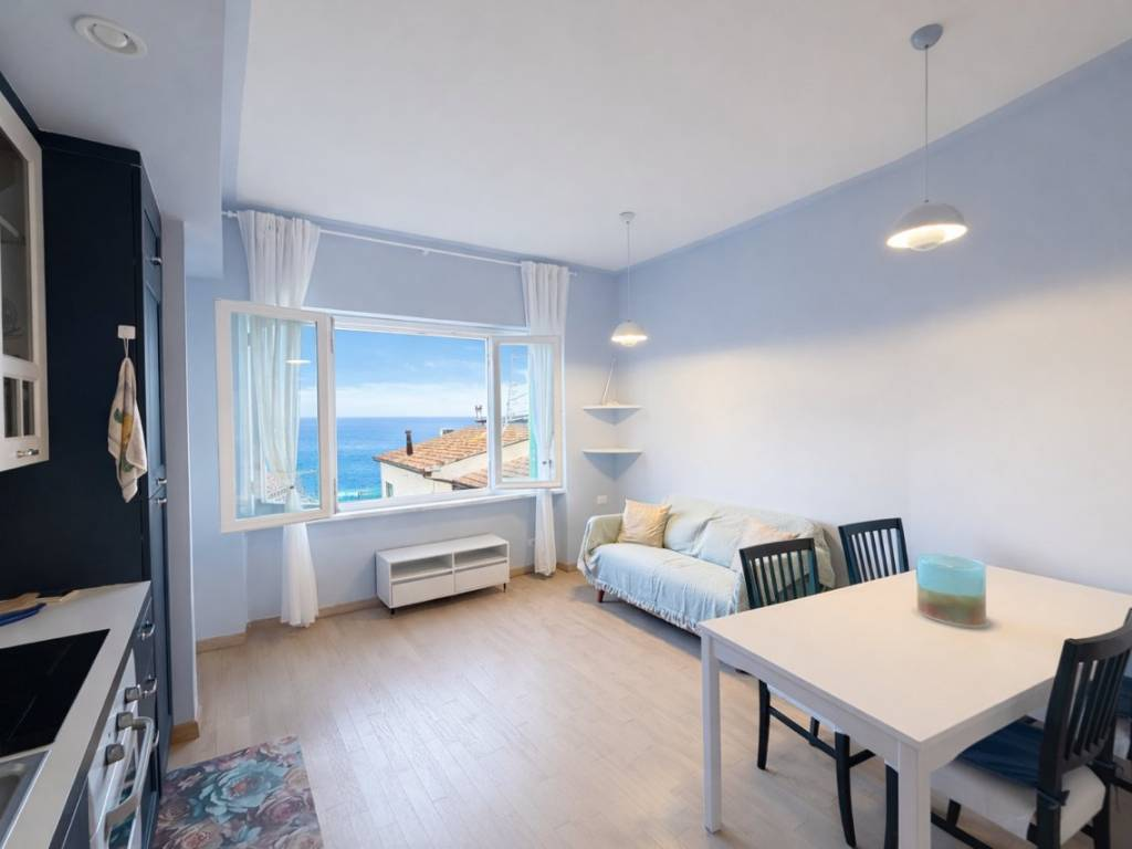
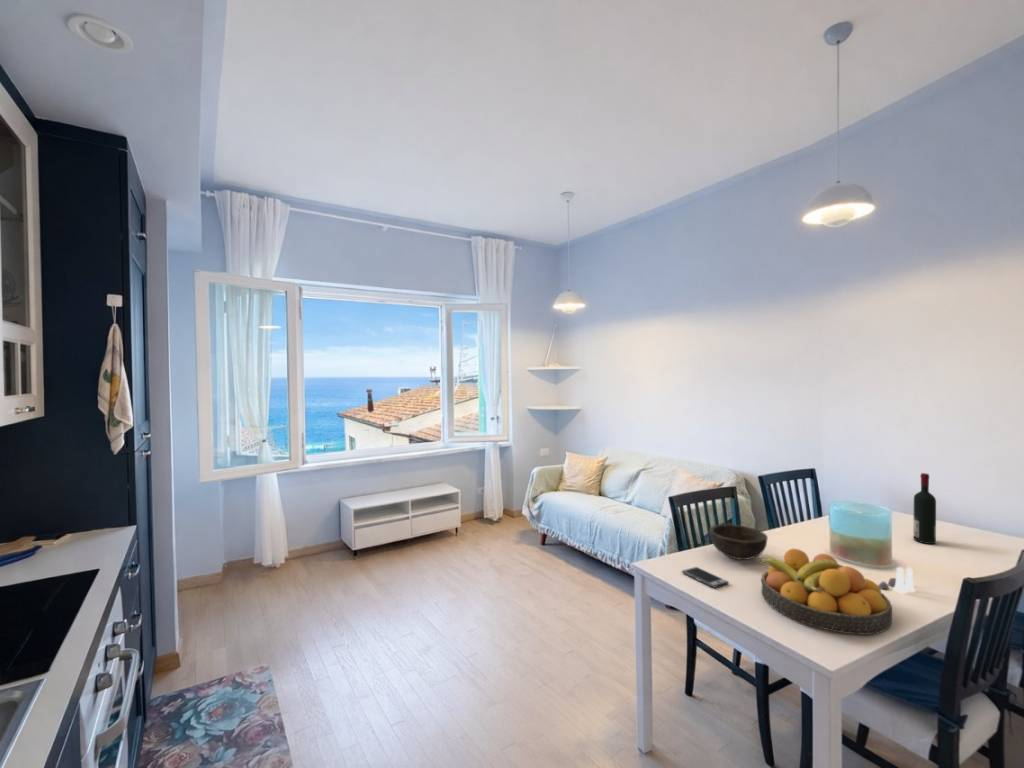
+ fruit bowl [758,548,893,636]
+ bowl [708,523,769,561]
+ smartphone [681,566,730,589]
+ salt and pepper shaker set [878,566,916,594]
+ alcohol [912,472,937,545]
